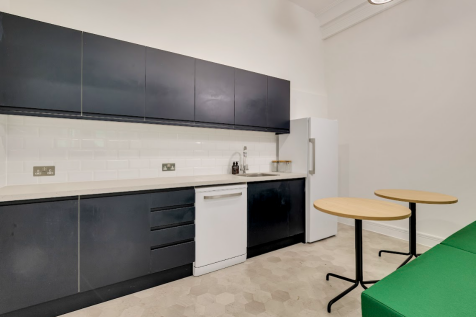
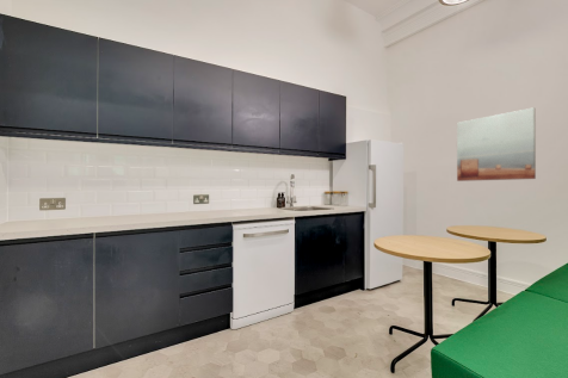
+ wall art [456,106,537,182]
